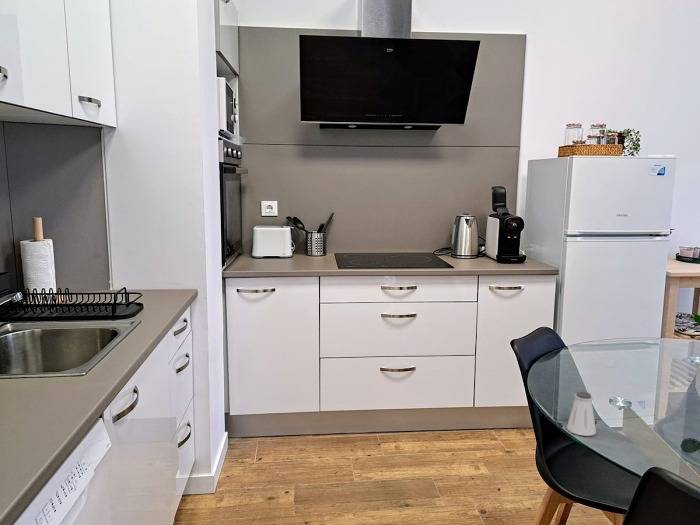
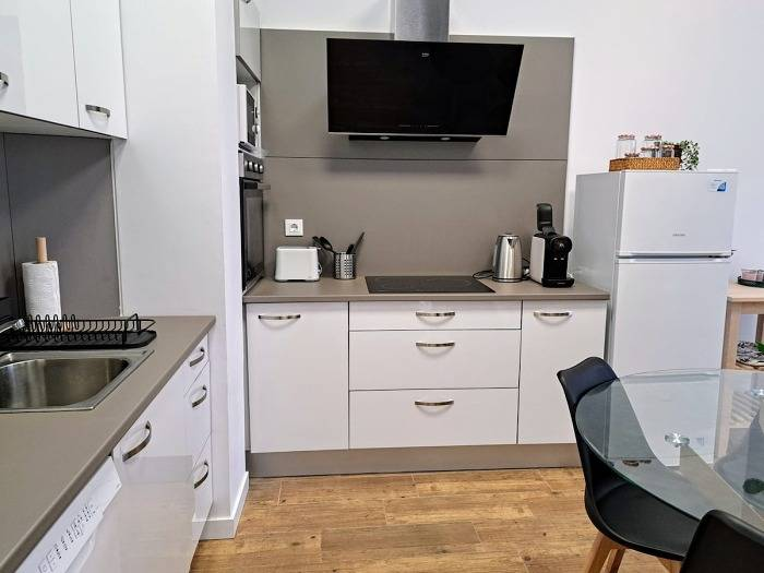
- saltshaker [566,391,597,437]
